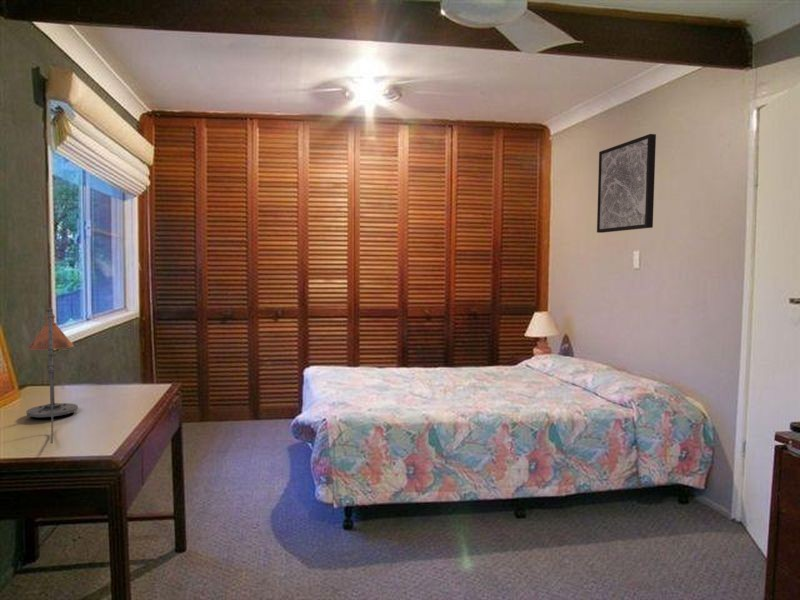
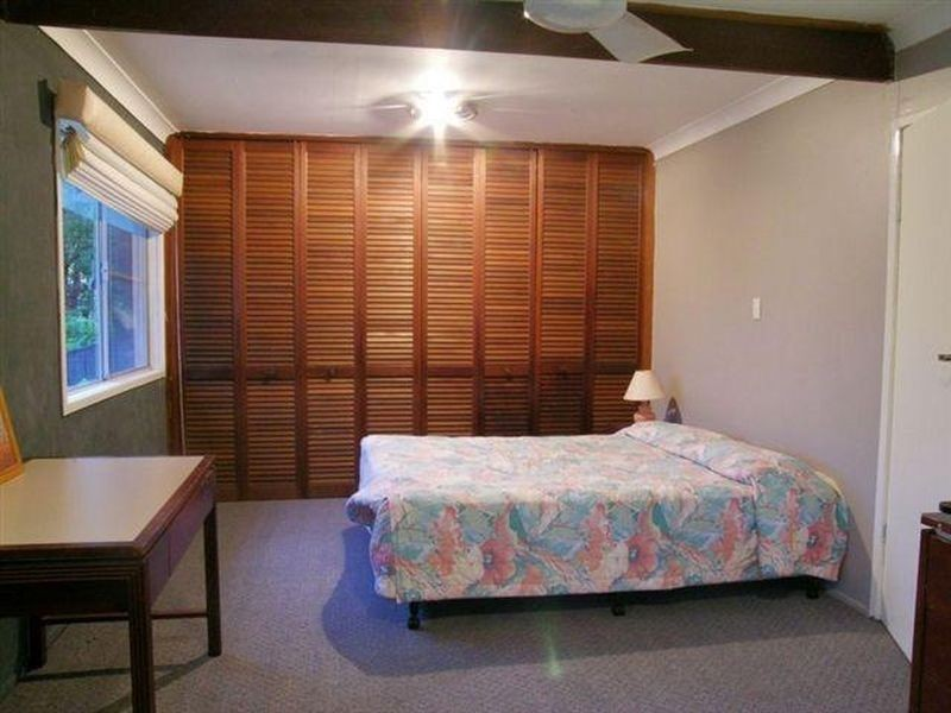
- desk lamp [25,307,79,444]
- wall art [596,133,657,234]
